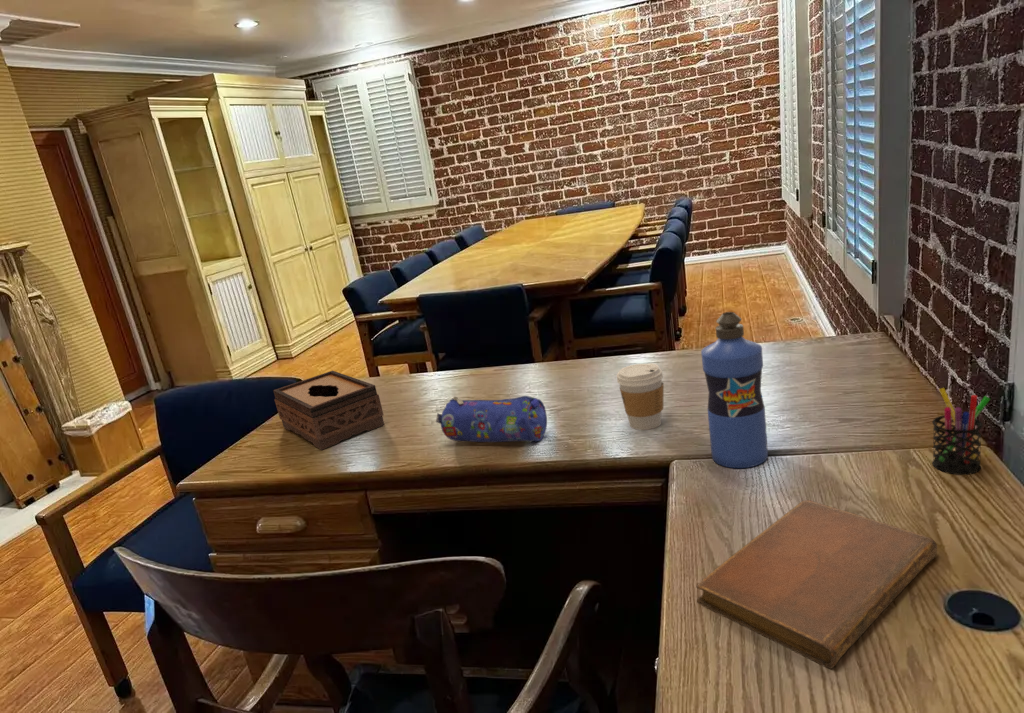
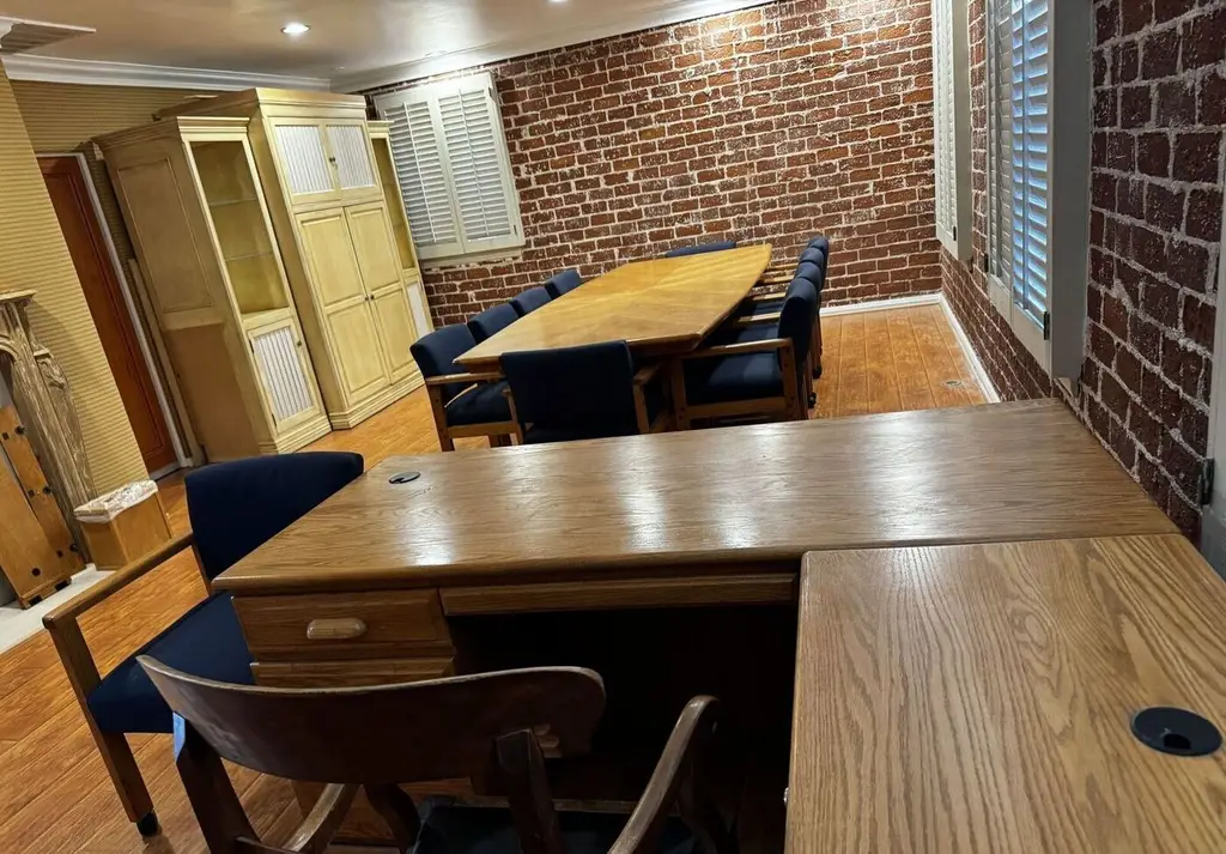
- notebook [695,499,938,670]
- pen holder [931,387,991,476]
- water bottle [700,311,769,469]
- tissue box [272,370,385,451]
- pencil case [435,395,548,443]
- coffee cup [616,362,665,431]
